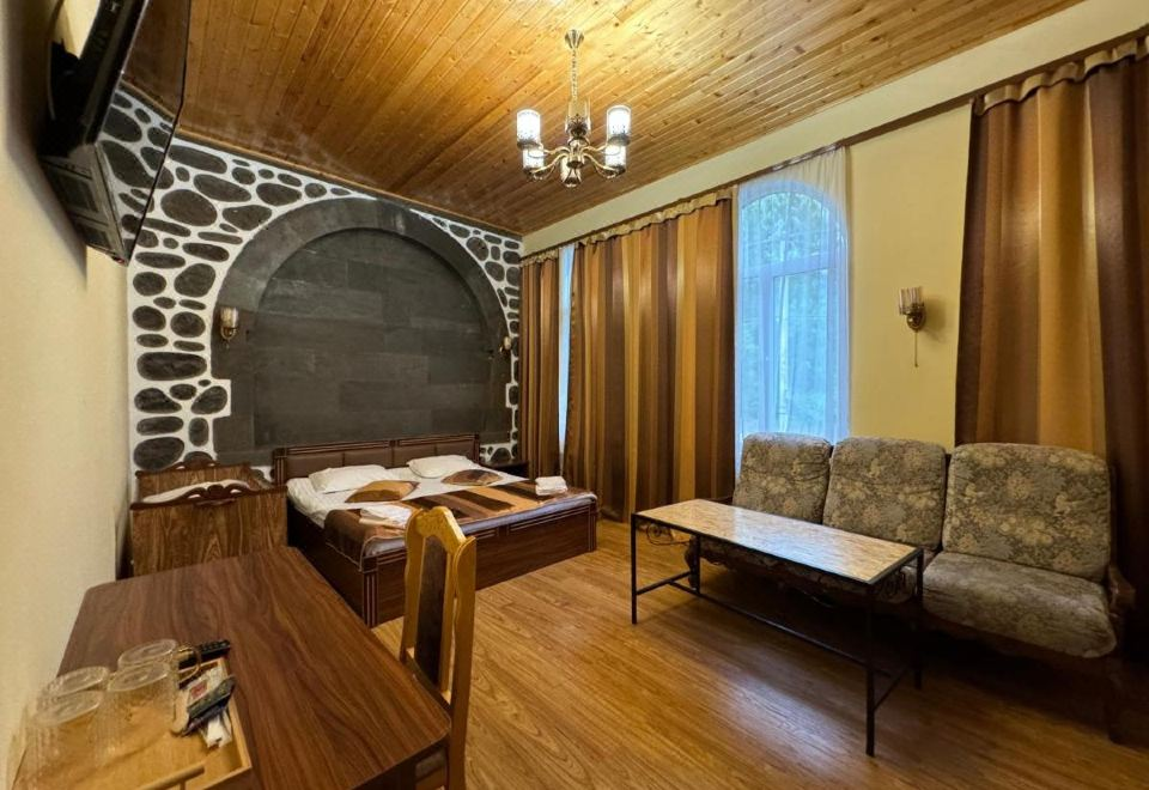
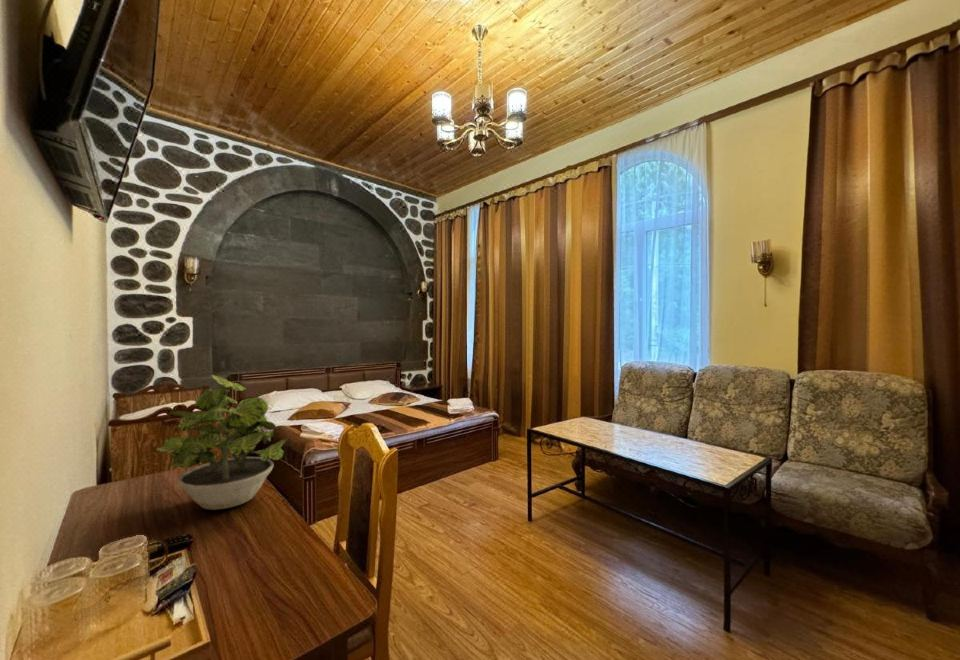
+ potted plant [155,374,289,511]
